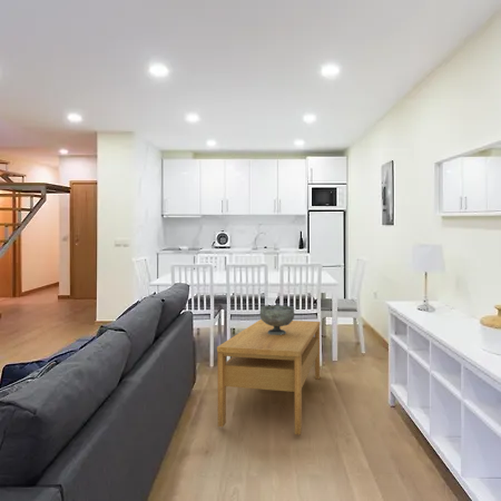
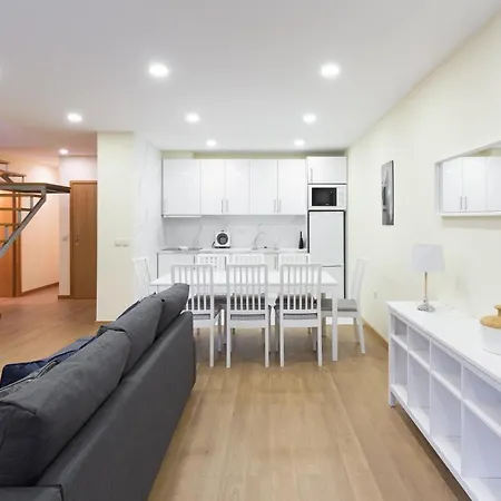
- coffee table [216,318,322,436]
- decorative bowl [258,304,296,335]
